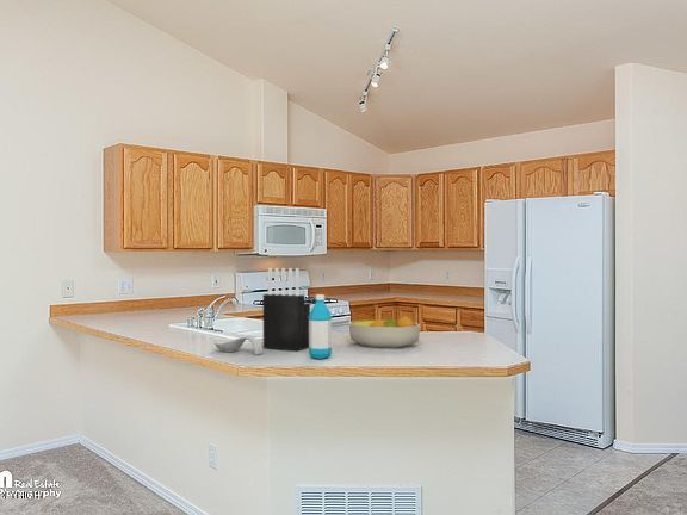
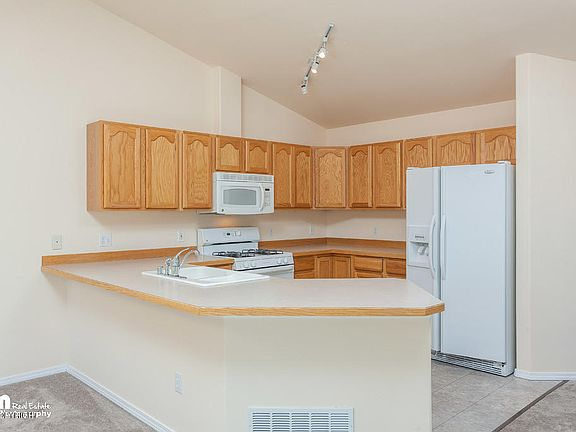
- knife block [262,267,311,352]
- fruit bowl [347,315,422,349]
- water bottle [308,293,333,360]
- spoon rest [213,335,265,356]
